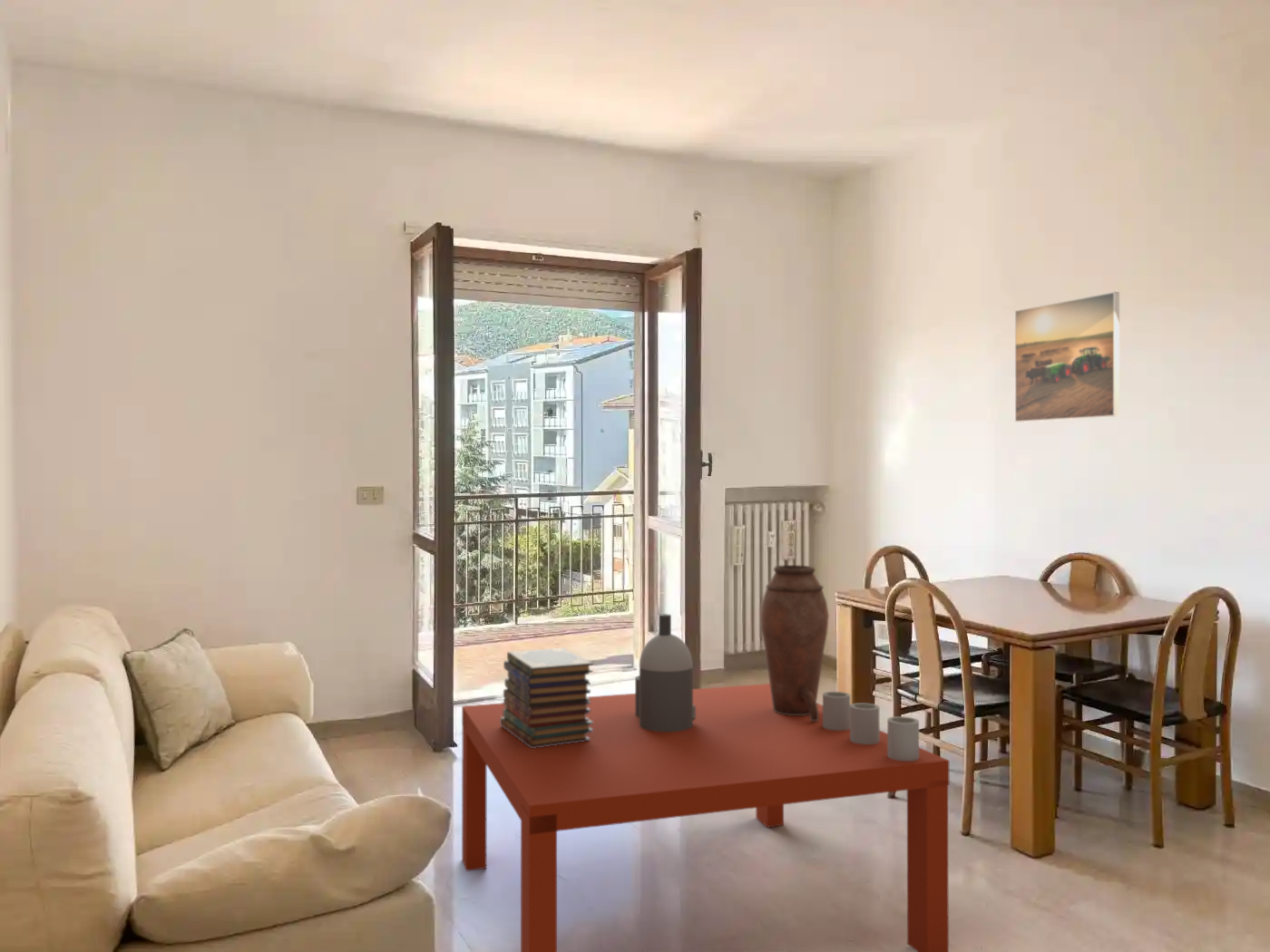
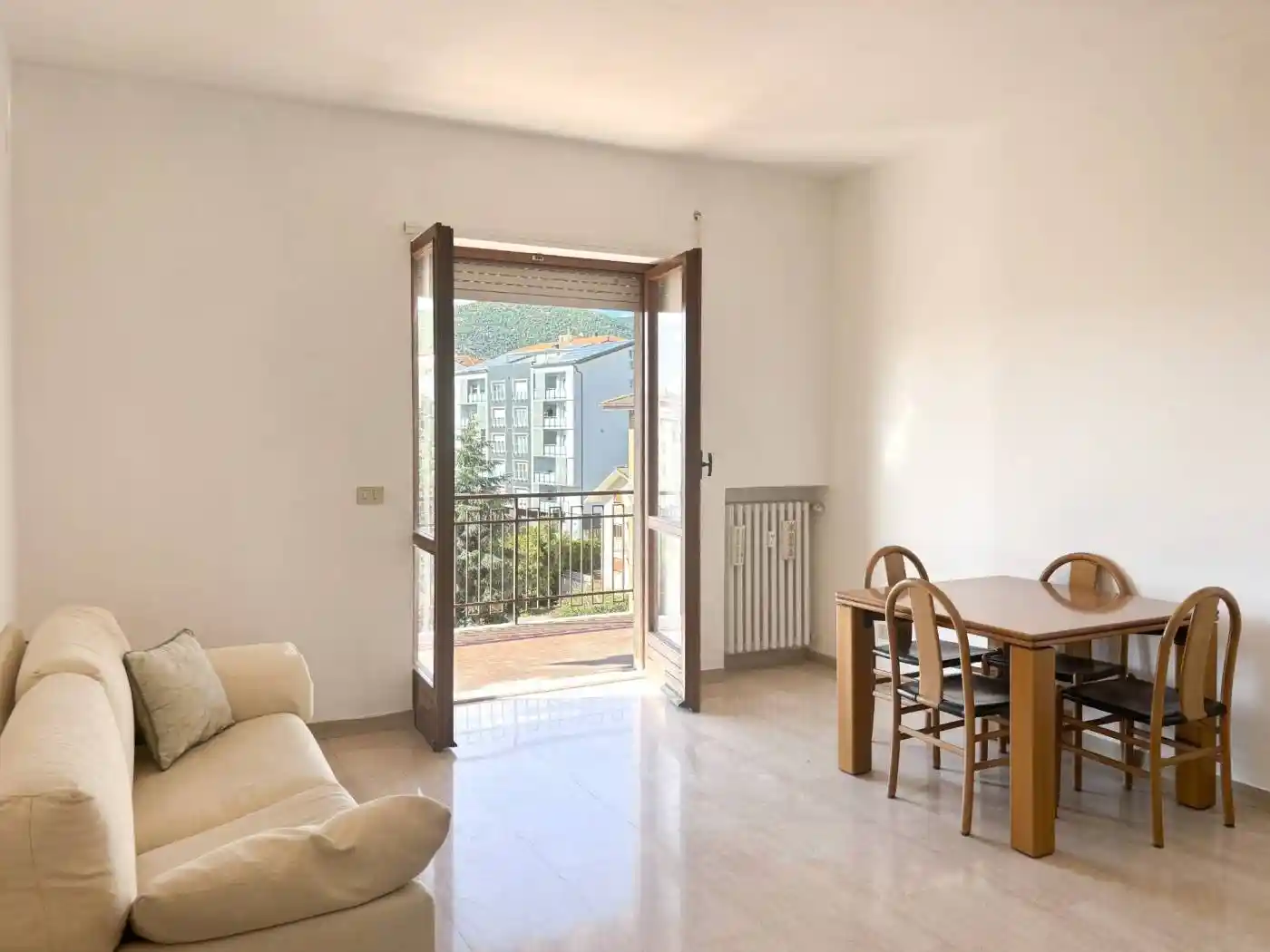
- vase [759,564,830,721]
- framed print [1014,291,1120,423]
- book stack [500,646,593,748]
- coffee table [461,613,950,952]
